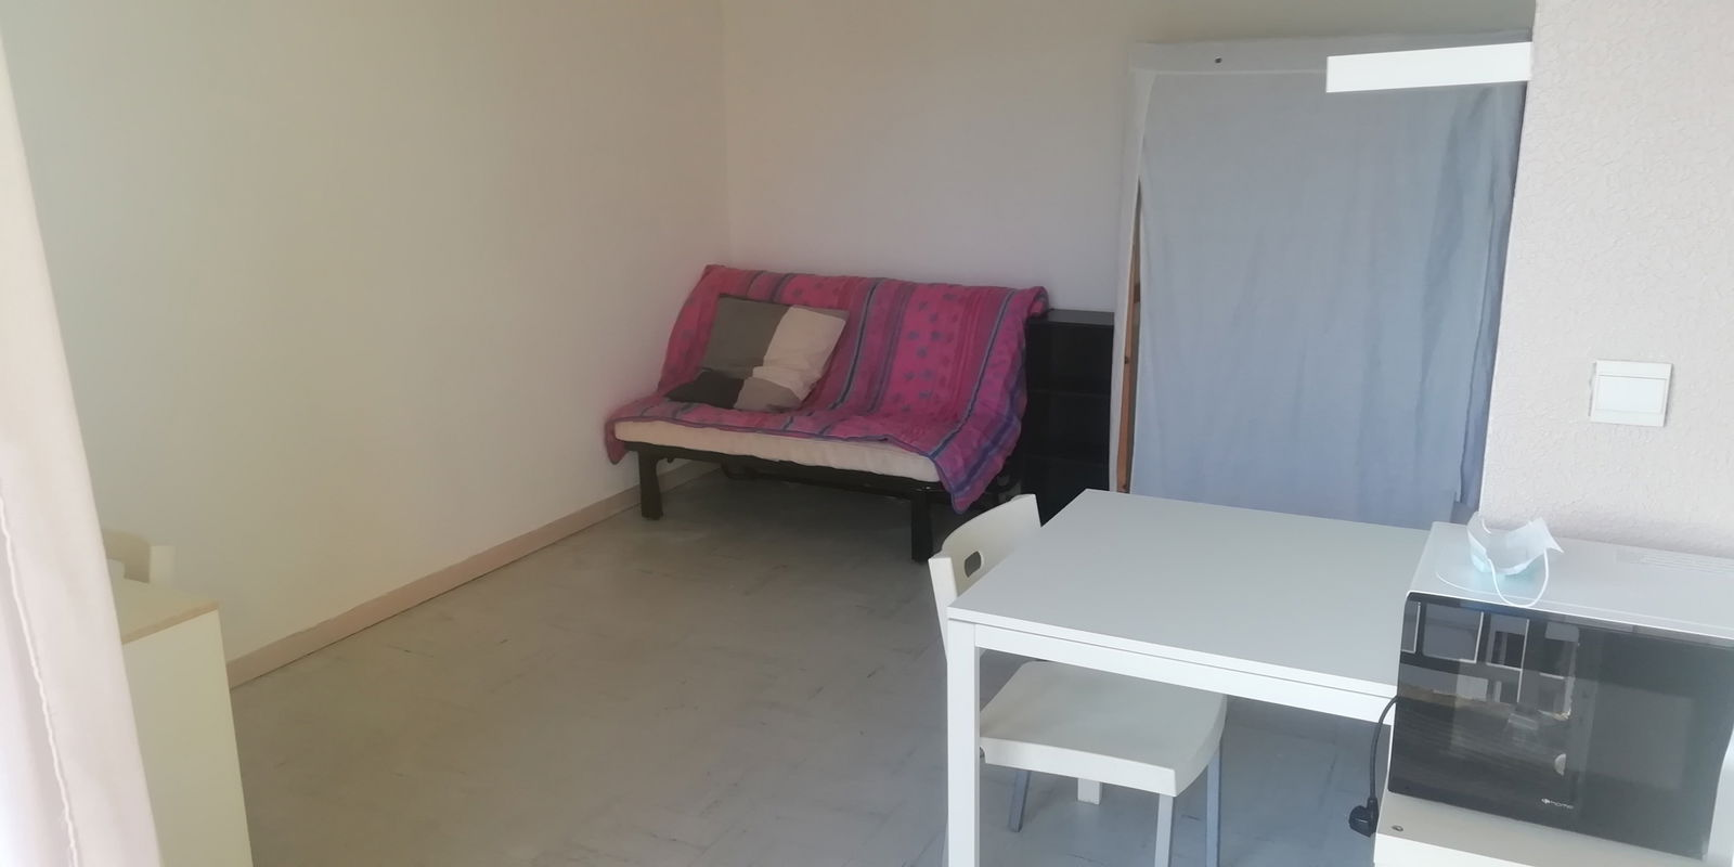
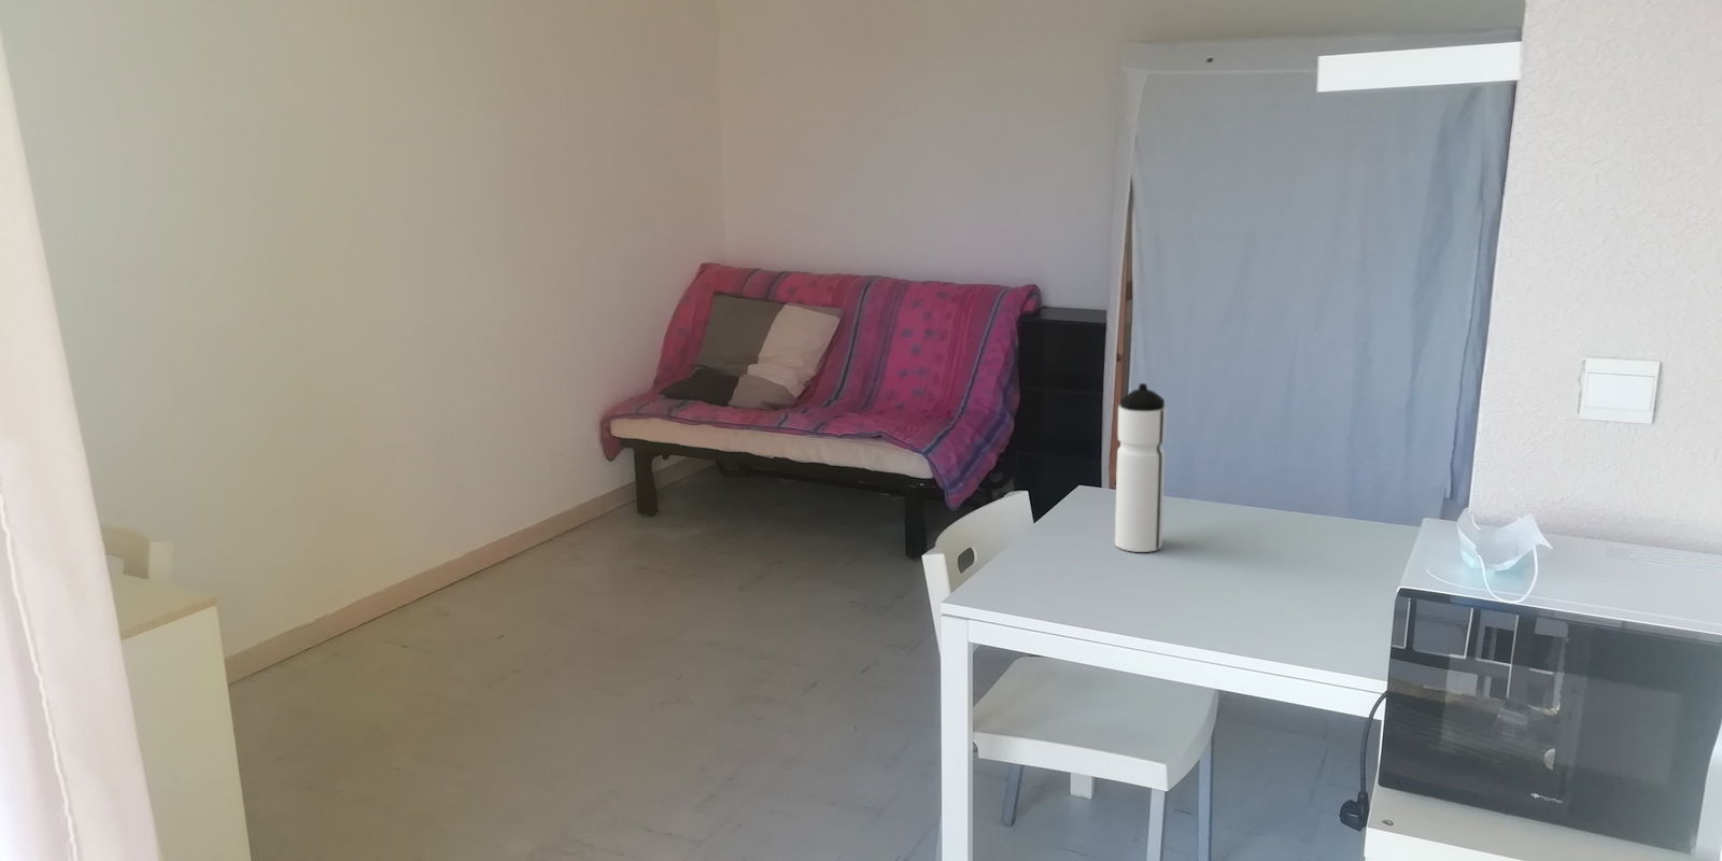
+ water bottle [1114,382,1167,554]
